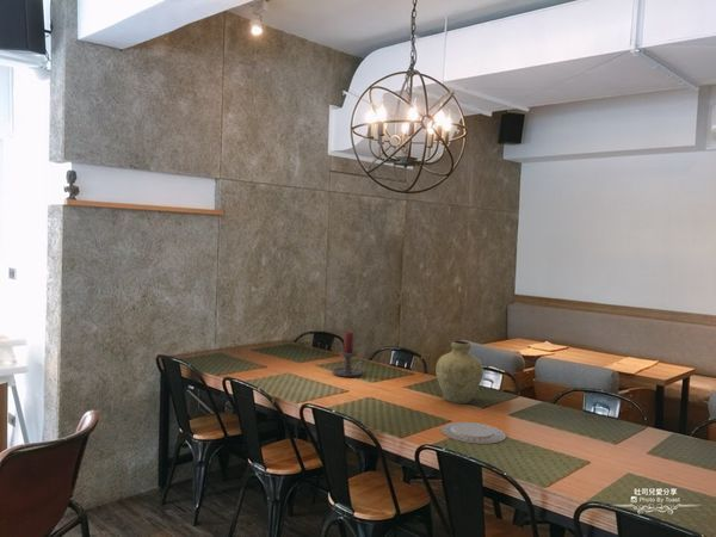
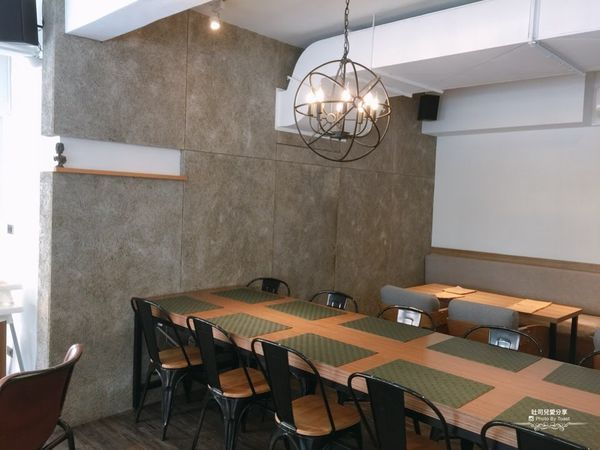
- chinaware [440,421,507,445]
- candle holder [331,331,365,378]
- vase [434,340,484,405]
